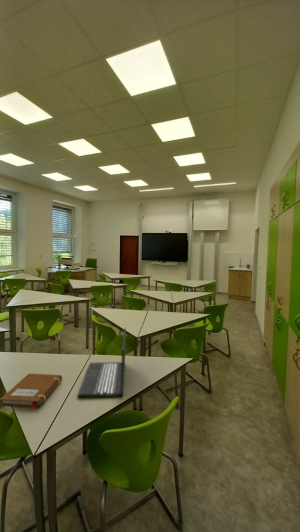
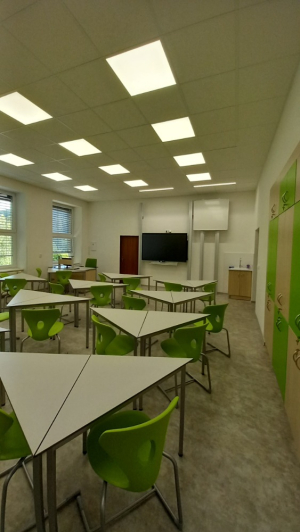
- laptop [77,327,127,398]
- notebook [0,373,63,409]
